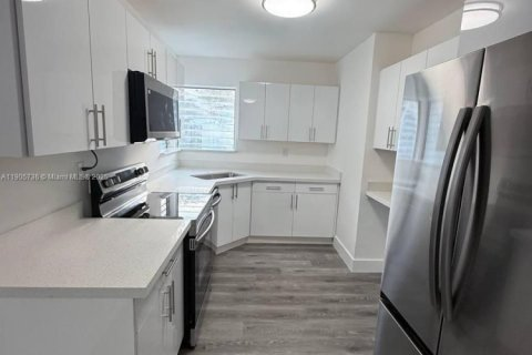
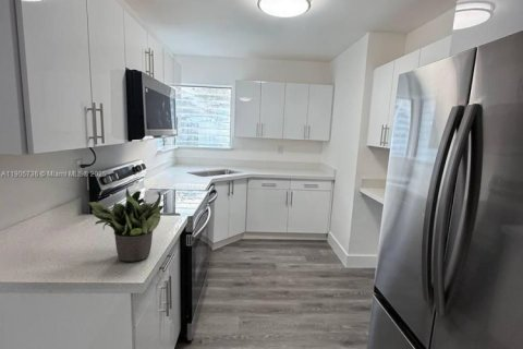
+ potted plant [88,186,166,262]
